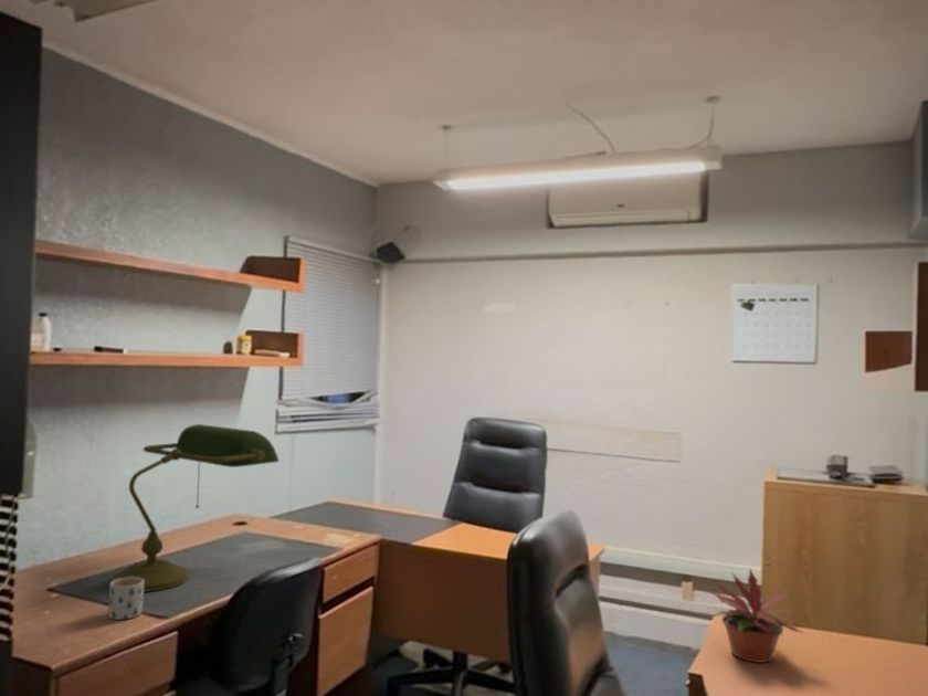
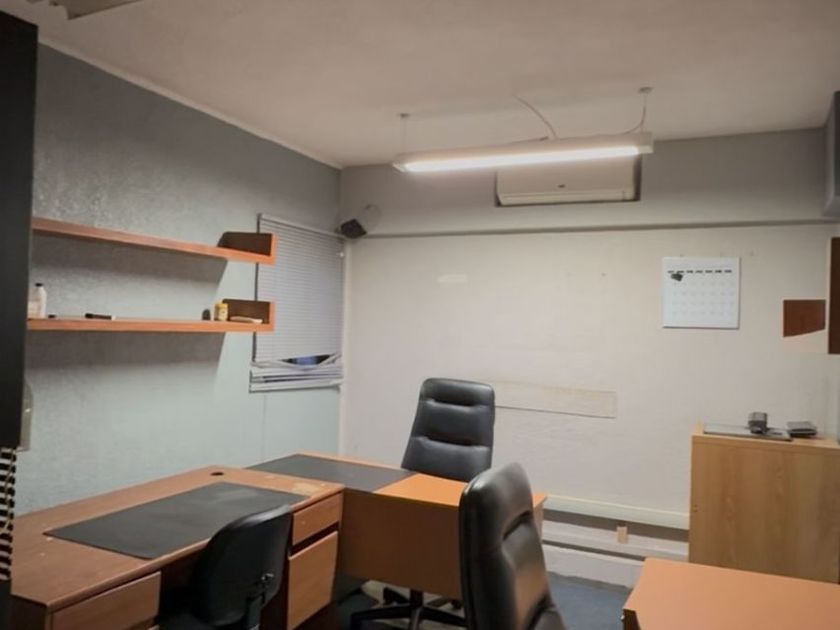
- potted plant [707,568,808,664]
- mug [107,577,145,621]
- desk lamp [112,423,280,593]
